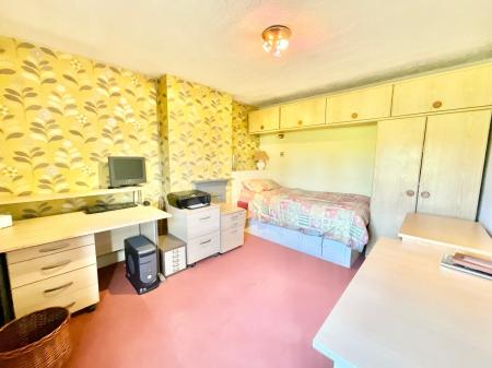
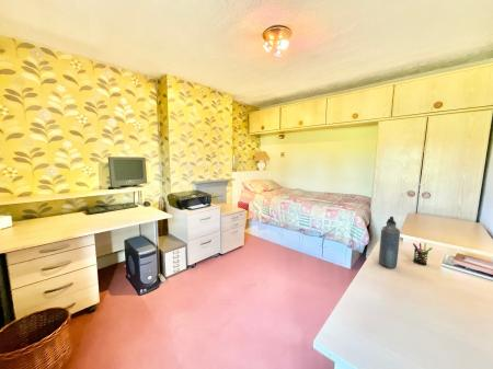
+ pen holder [412,242,433,266]
+ water bottle [378,216,401,269]
